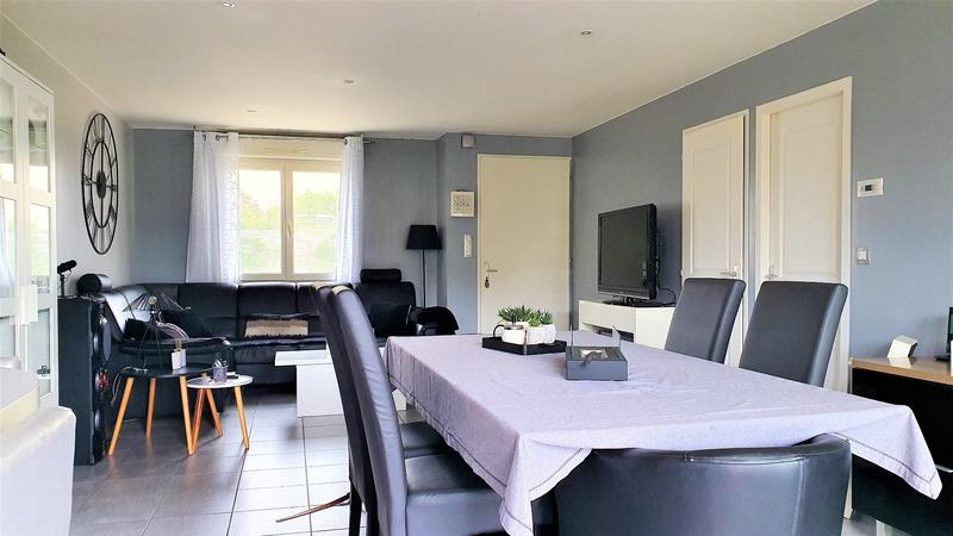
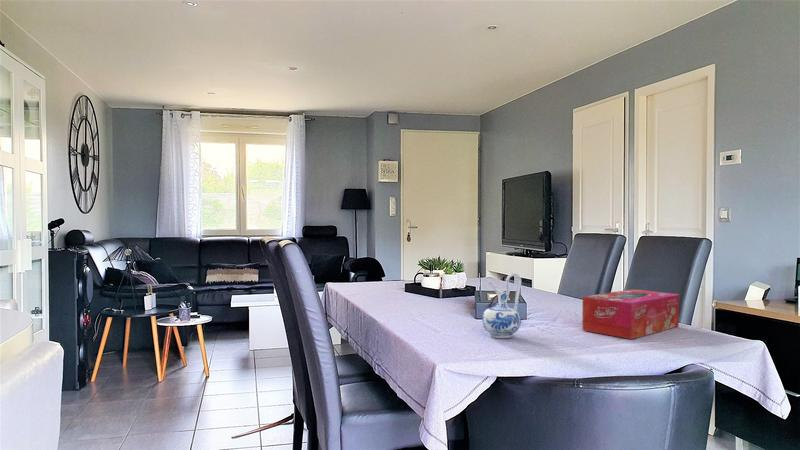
+ ceramic pitcher [481,272,522,339]
+ tissue box [581,288,680,340]
